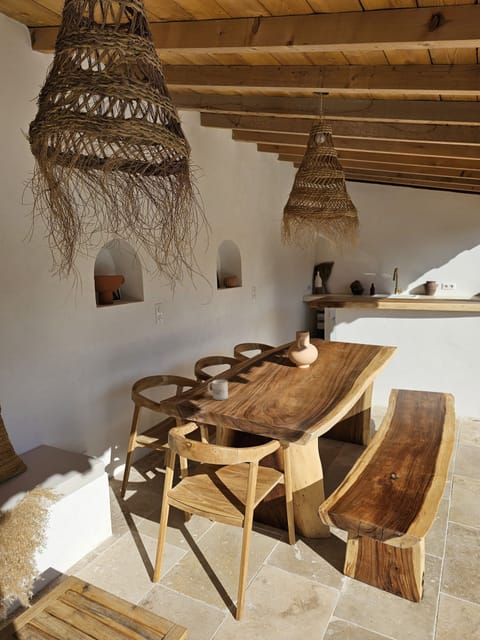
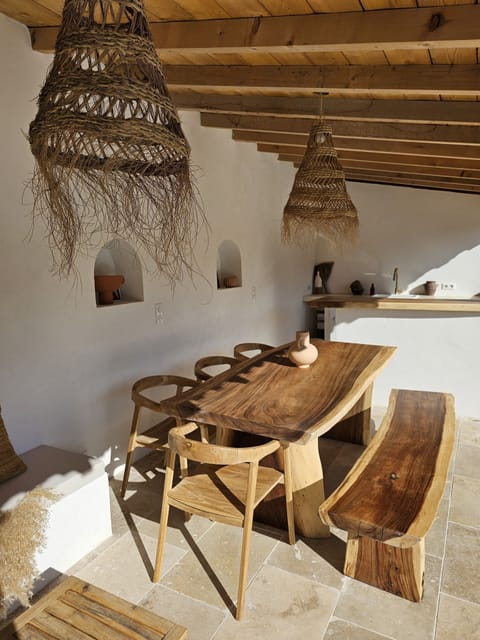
- mug [207,379,229,401]
